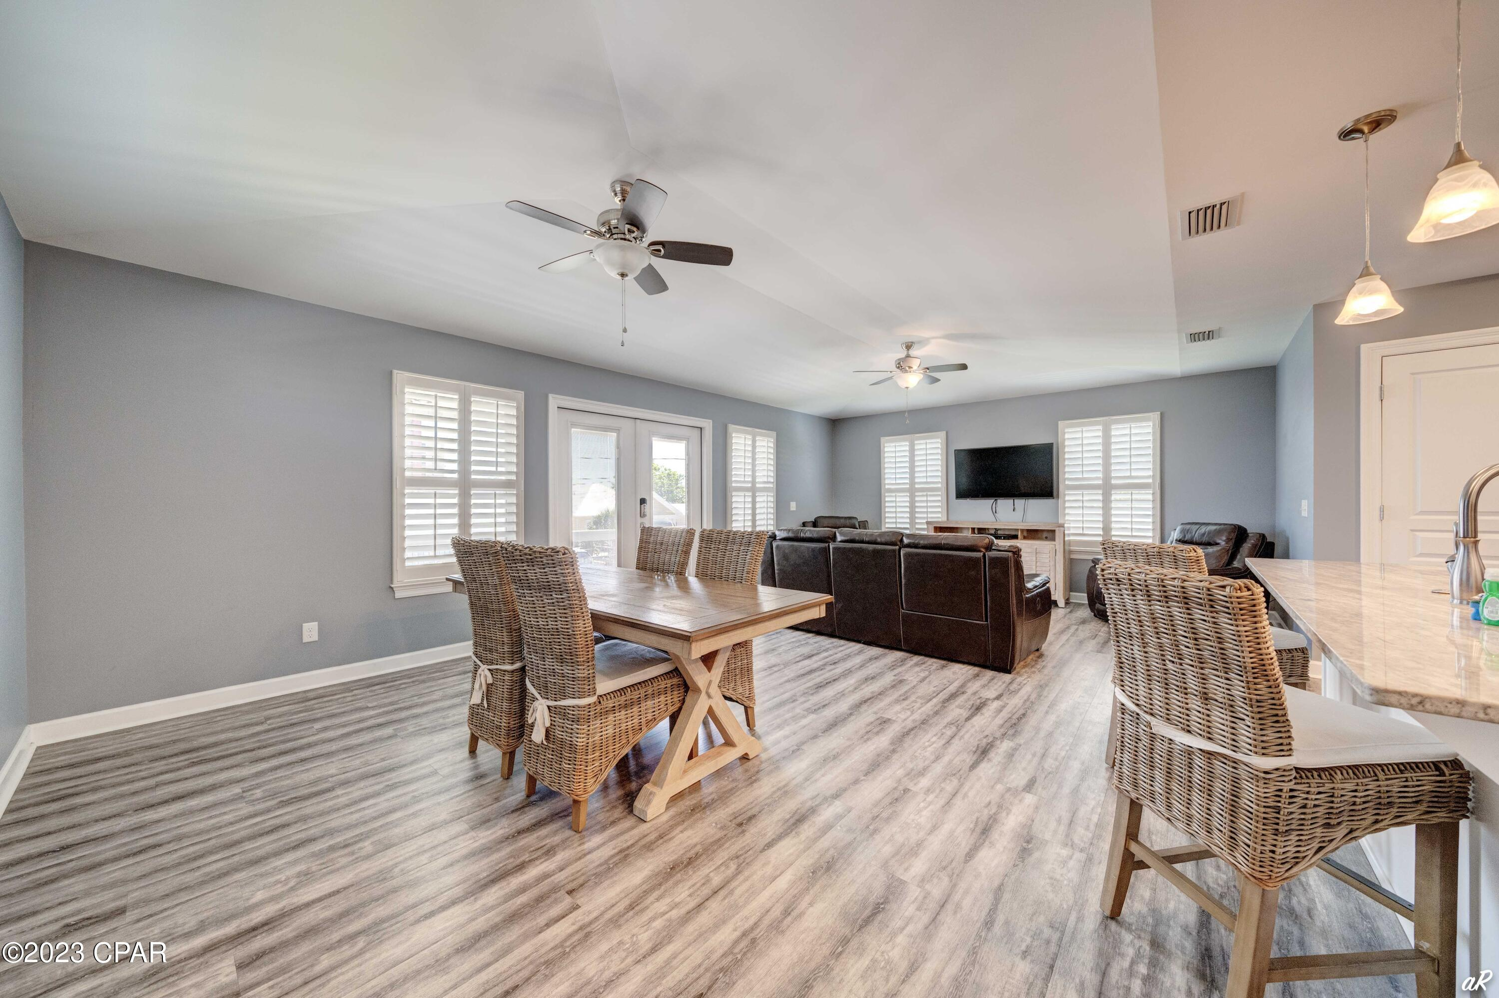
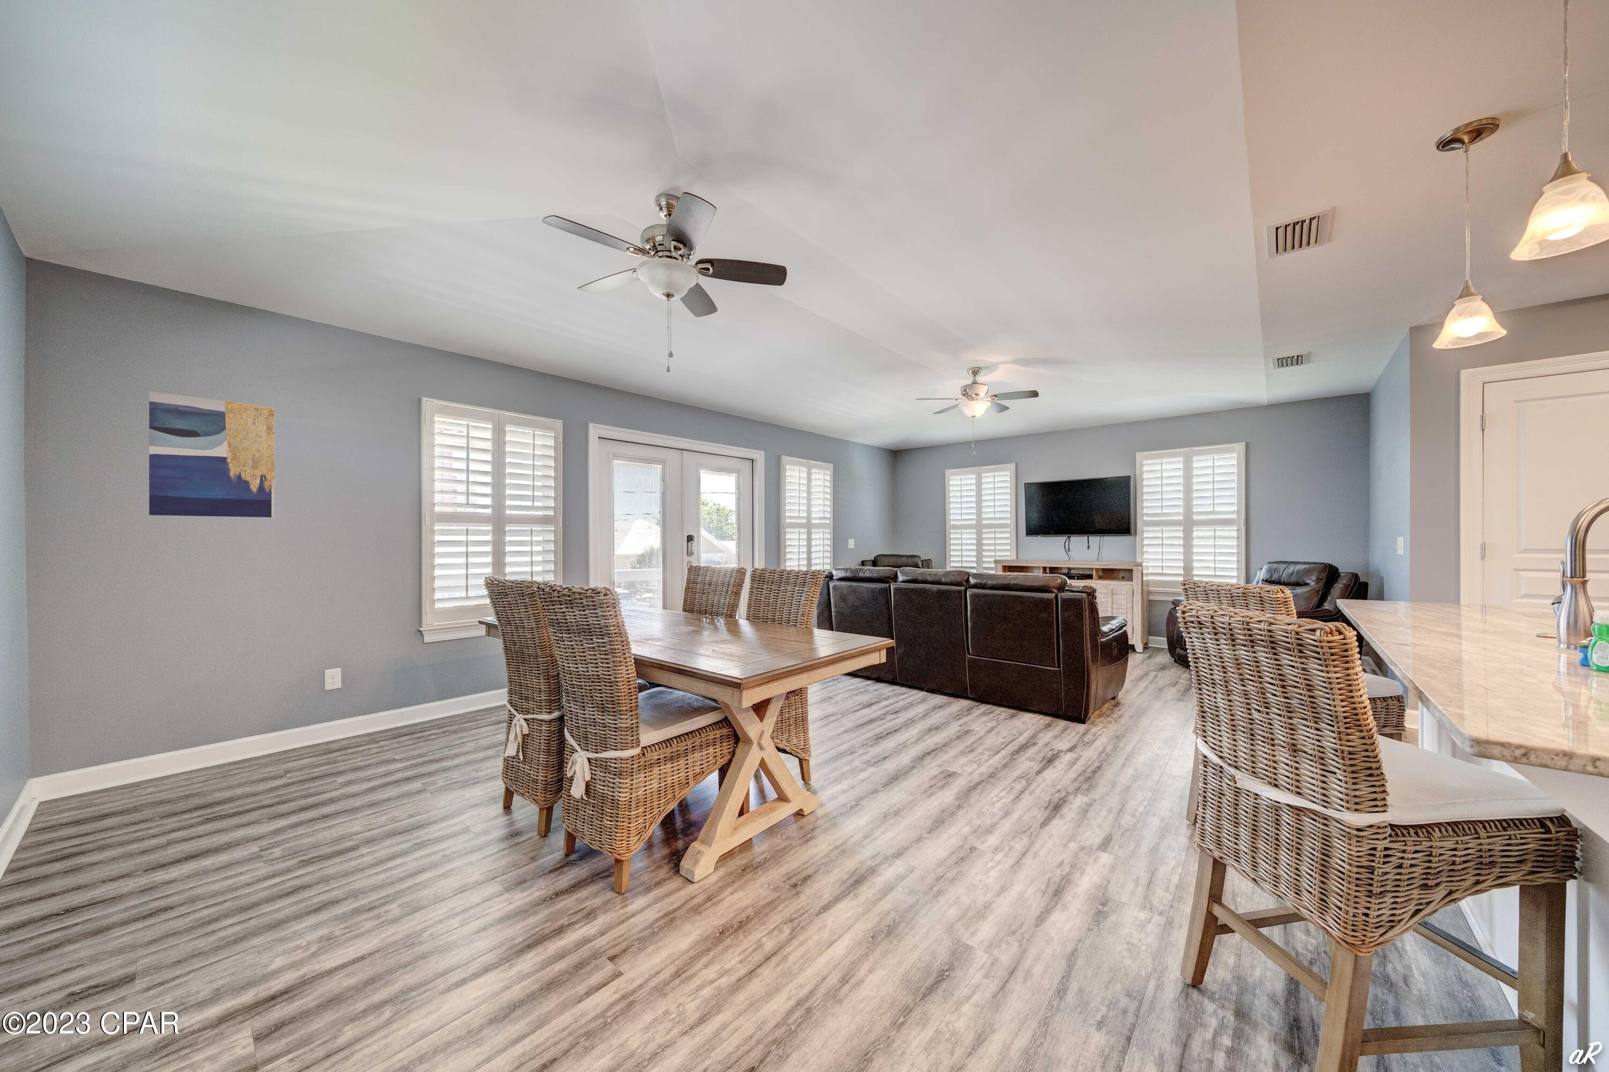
+ wall art [148,391,275,518]
